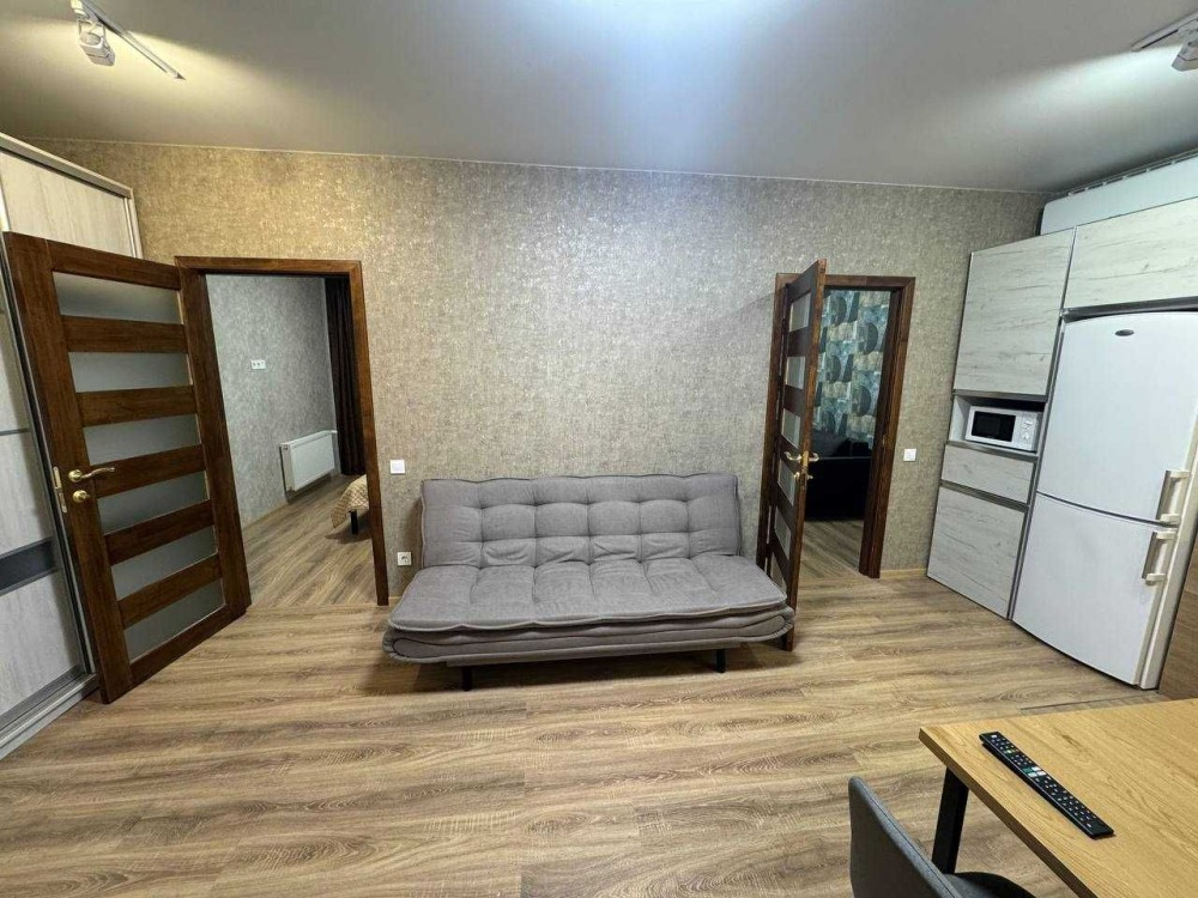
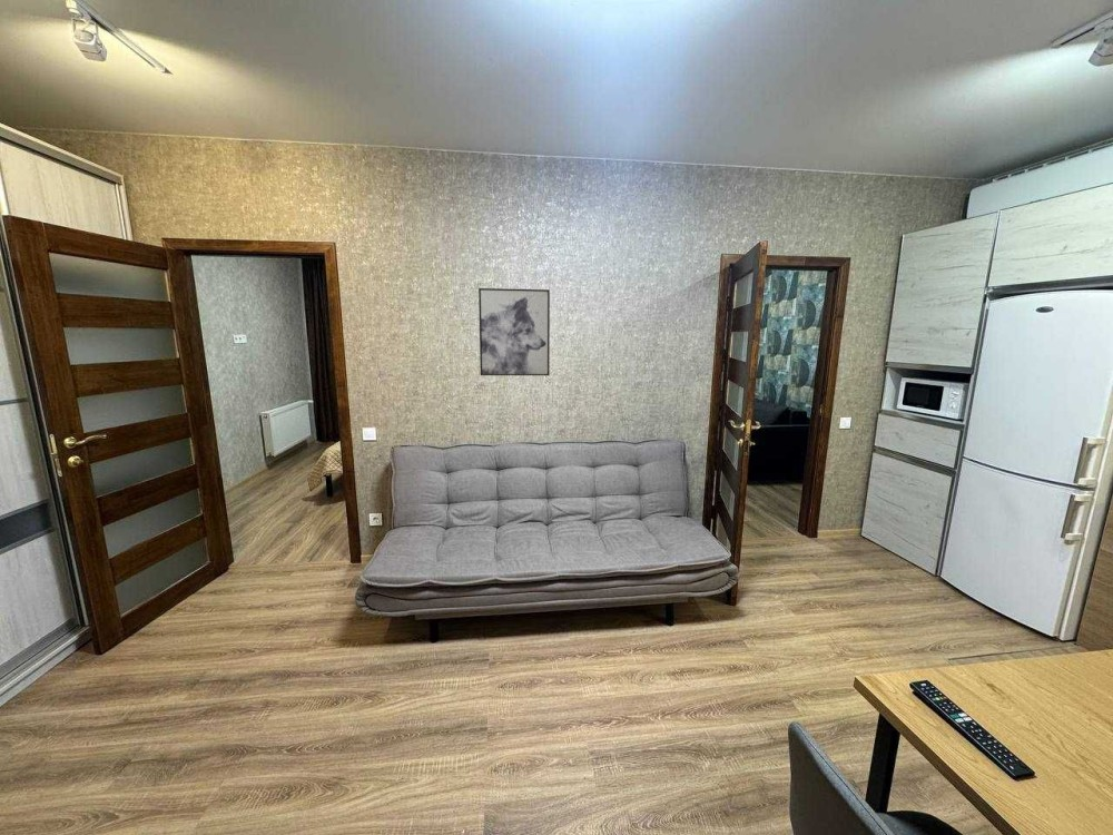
+ wall art [477,287,551,376]
